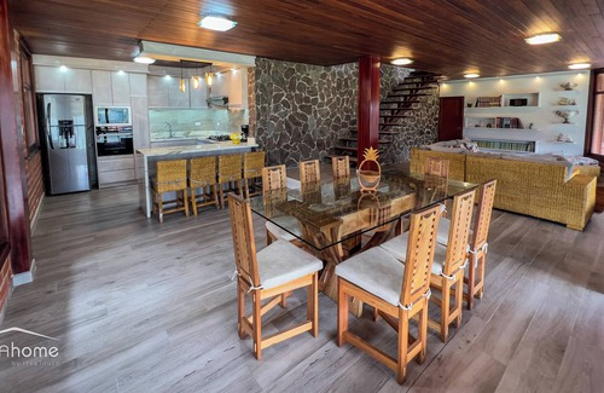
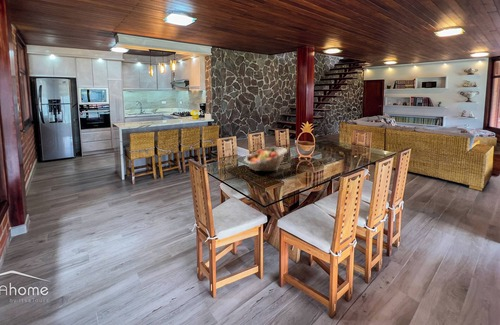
+ fruit basket [244,146,288,172]
